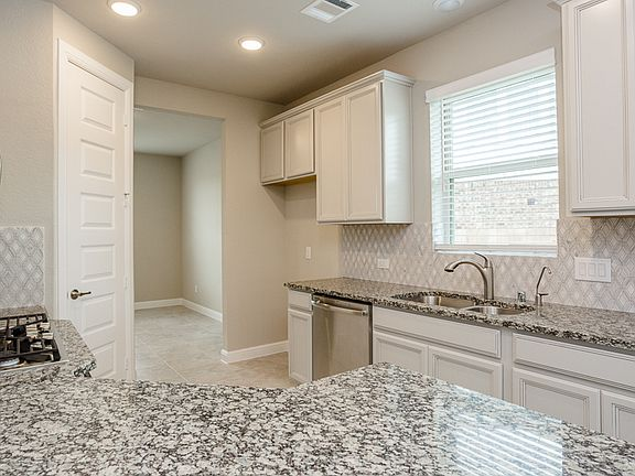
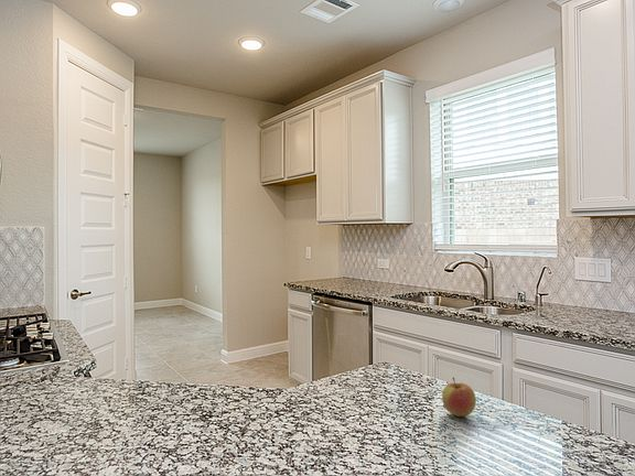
+ apple [441,377,477,418]
